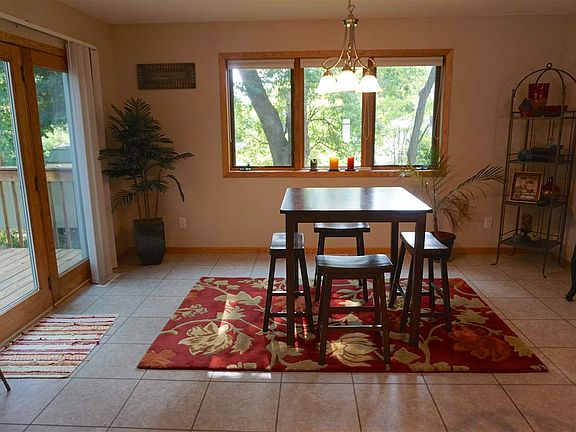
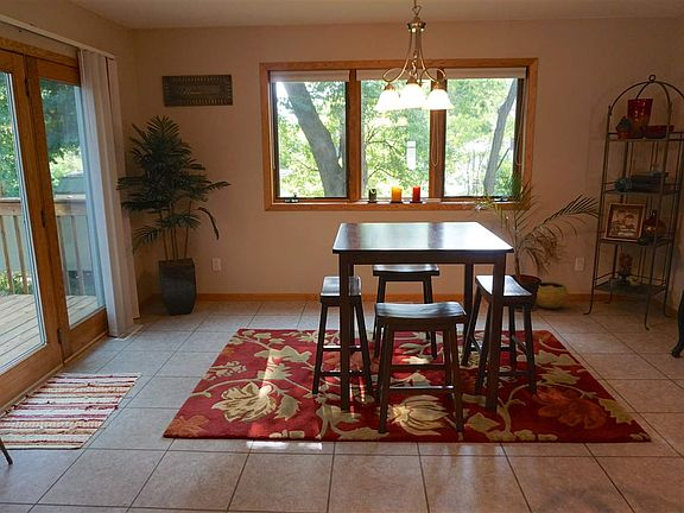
+ clay pot [534,281,570,311]
